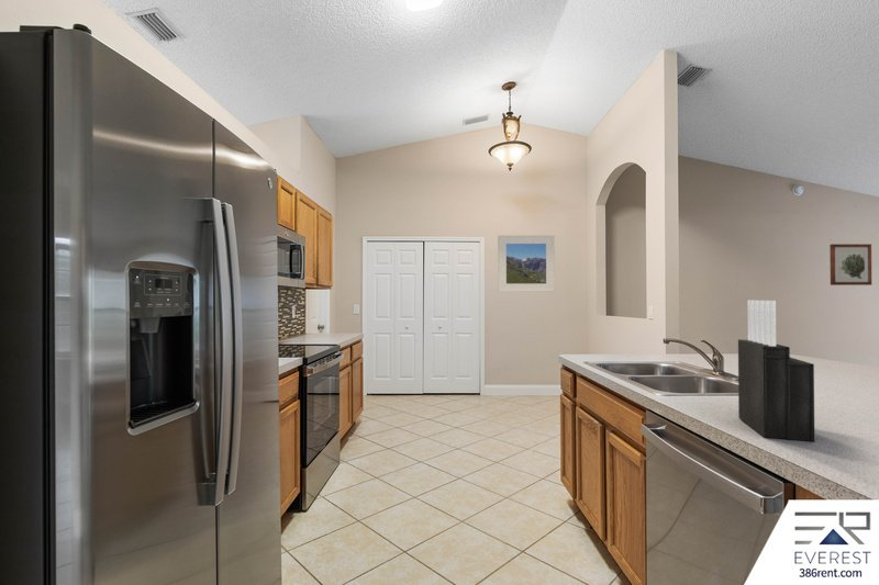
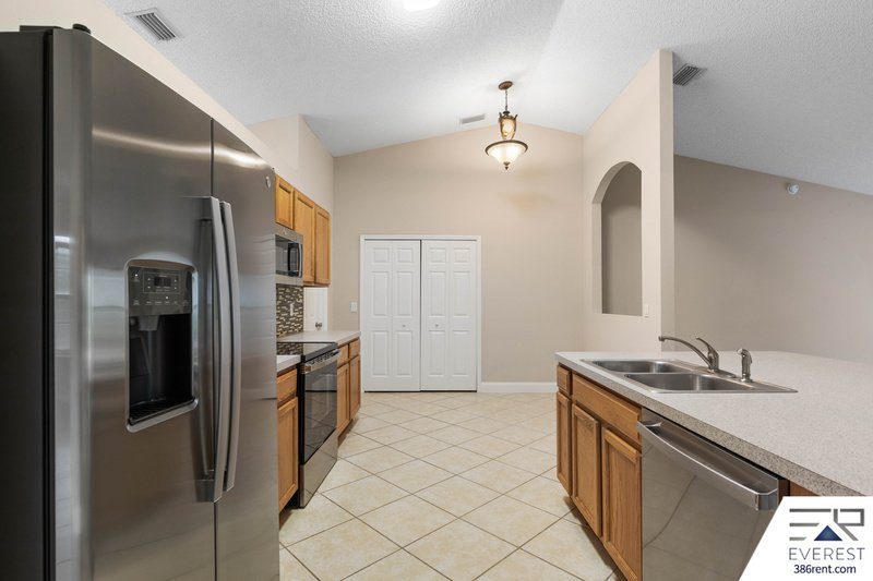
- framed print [497,235,556,293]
- wall art [828,243,872,286]
- knife block [737,299,815,442]
